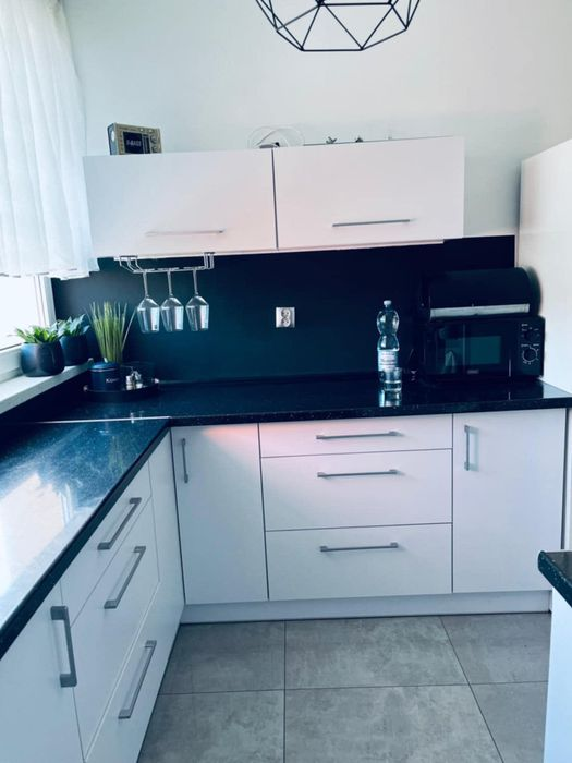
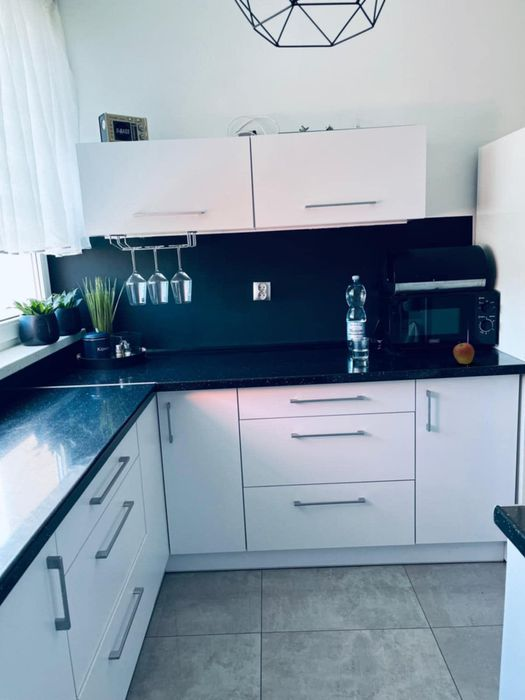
+ apple [452,341,475,365]
